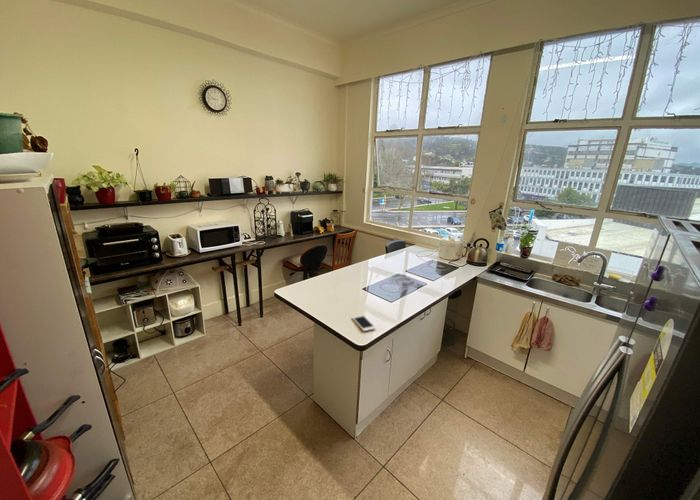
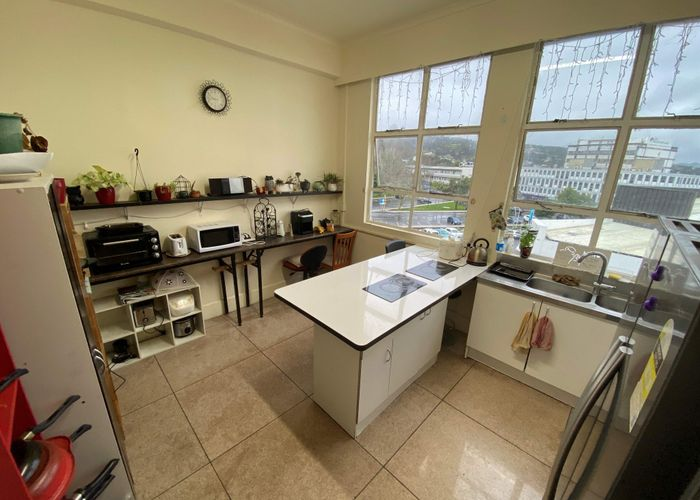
- cell phone [351,314,377,332]
